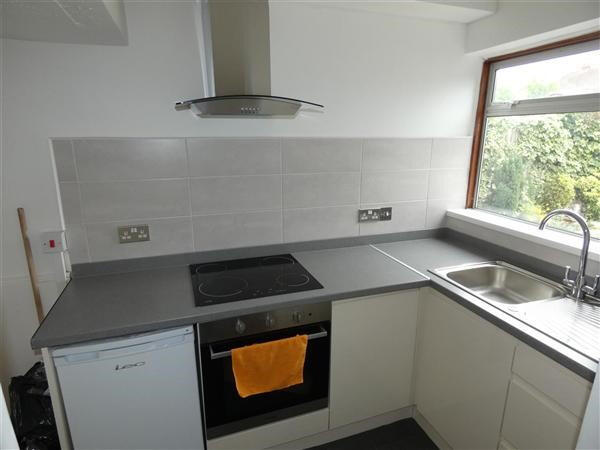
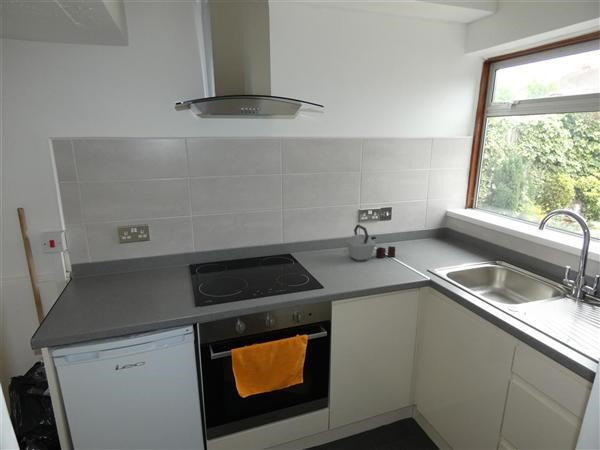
+ kettle [345,223,396,262]
